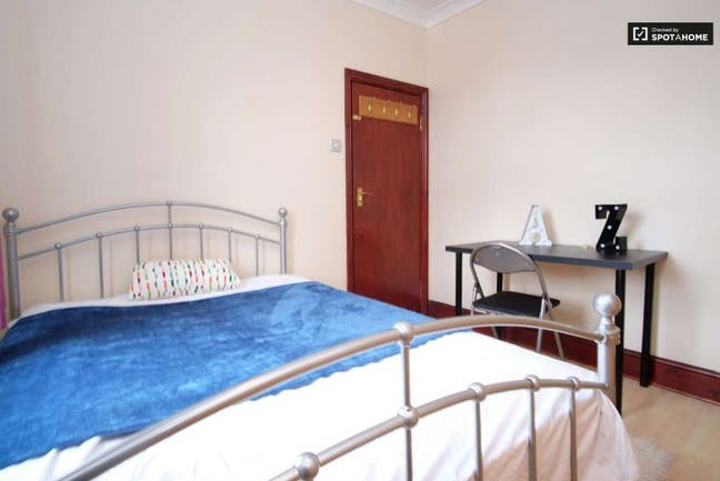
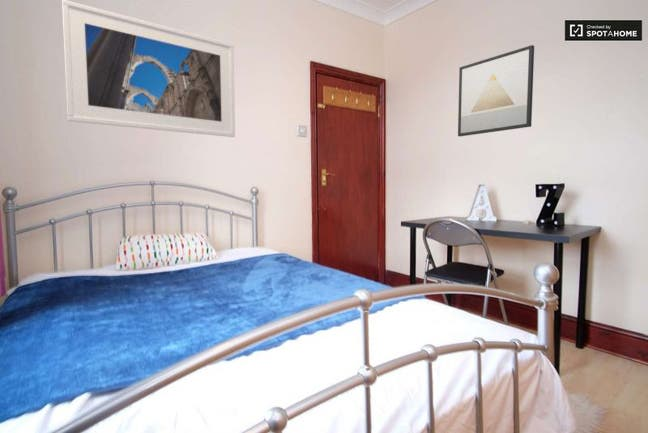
+ wall art [457,44,535,137]
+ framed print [61,0,236,138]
